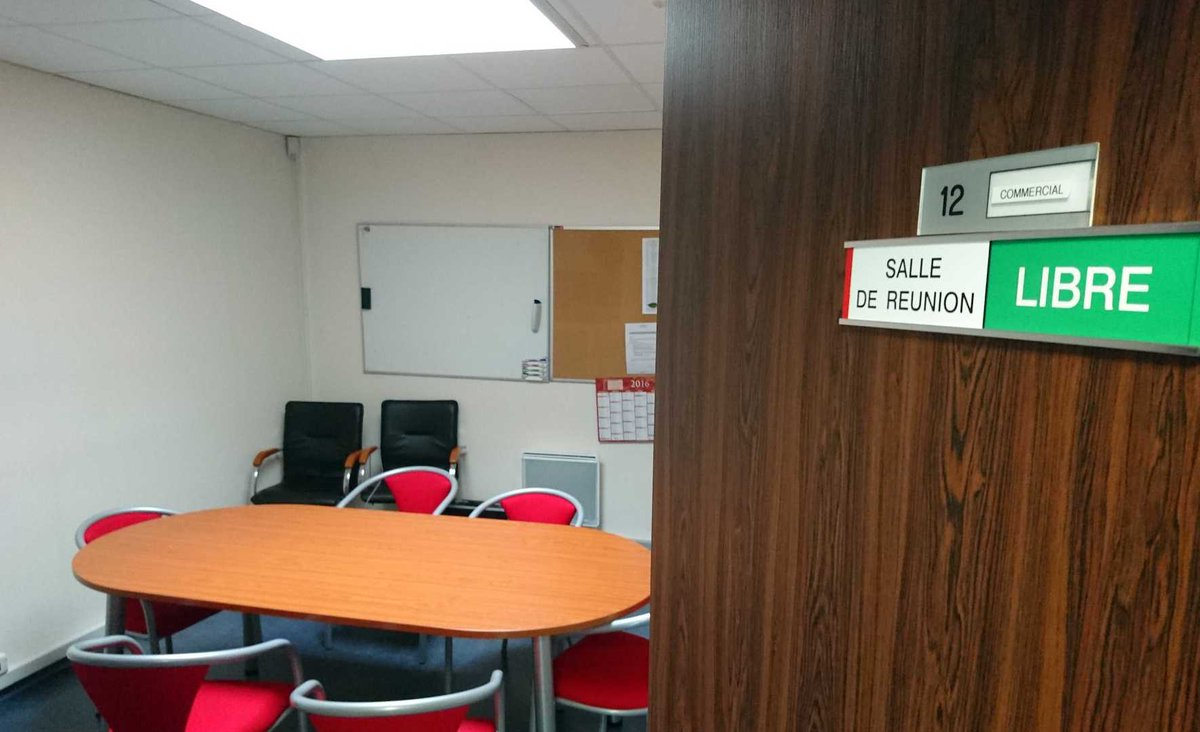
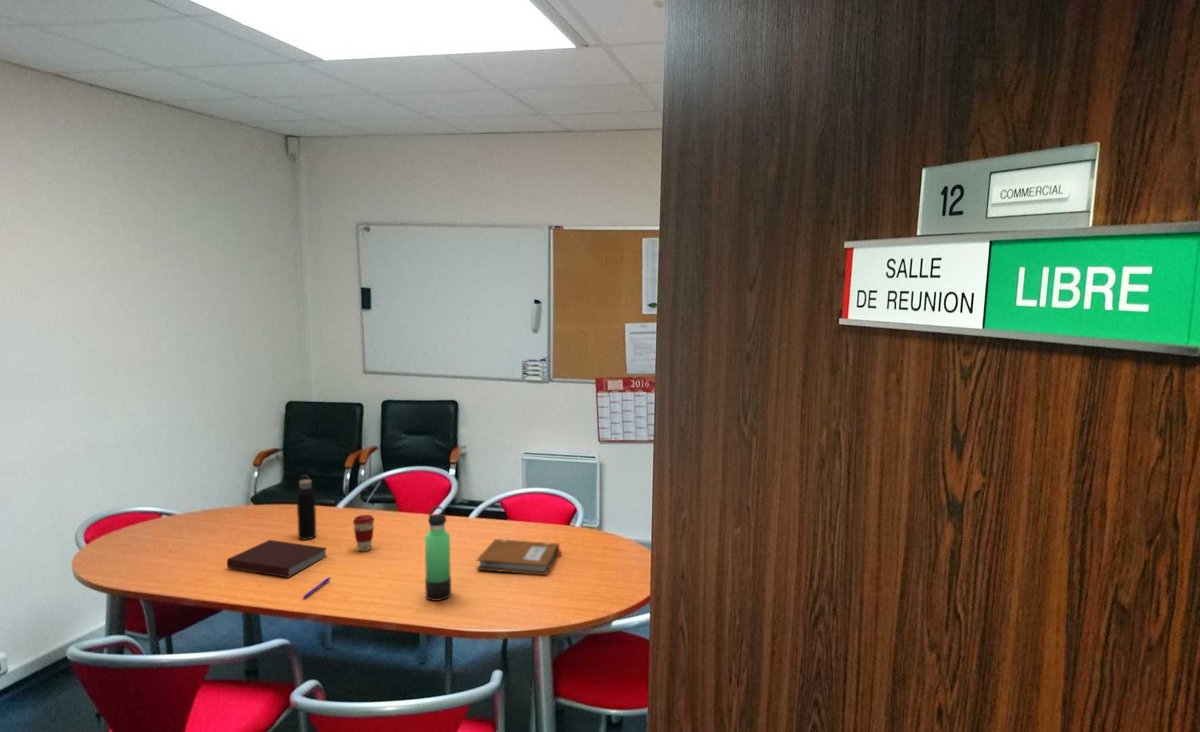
+ thermos bottle [424,505,452,602]
+ pen [301,576,331,600]
+ notebook [476,538,563,576]
+ water bottle [296,474,317,541]
+ coffee cup [352,514,375,552]
+ notebook [226,539,328,578]
